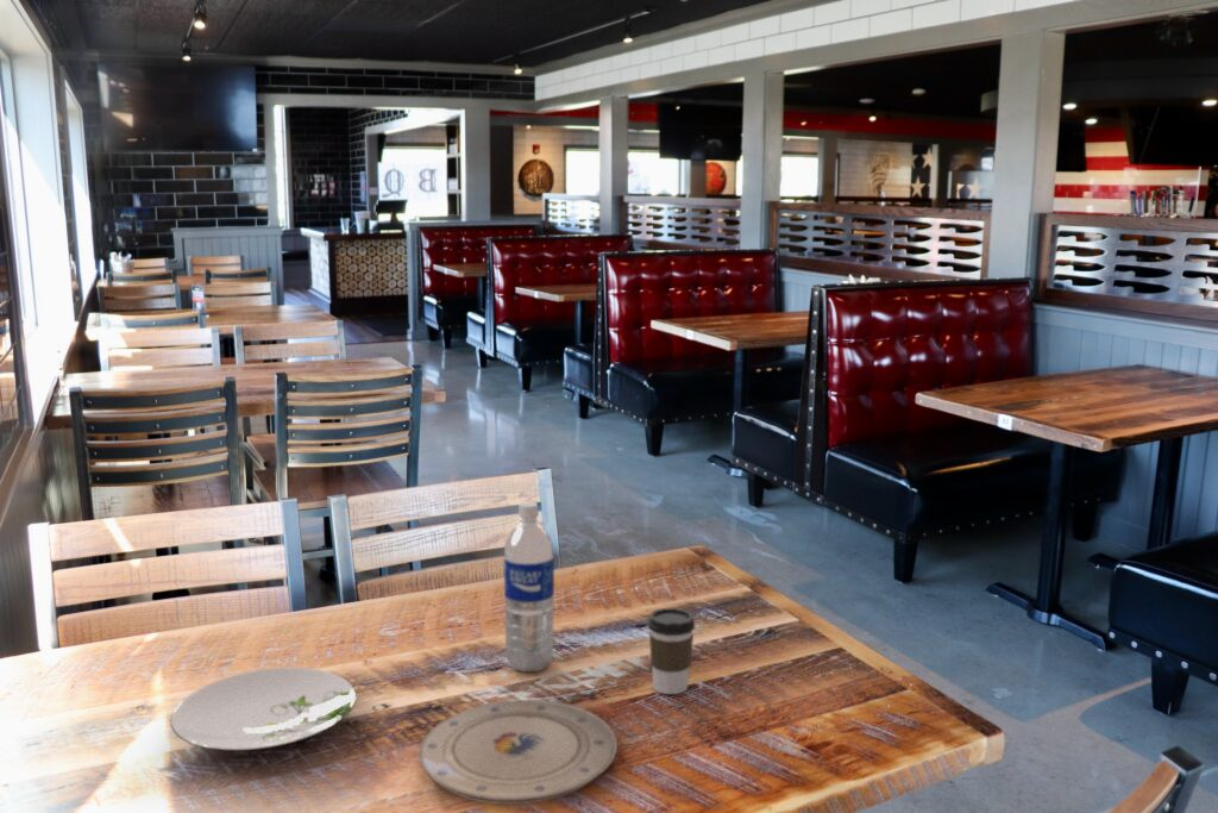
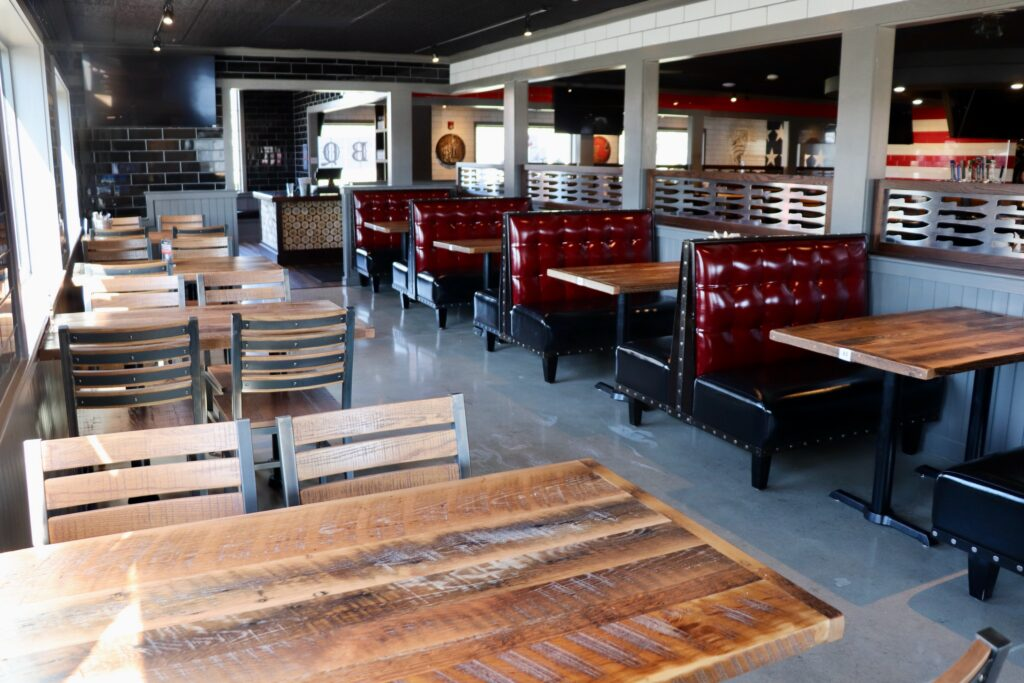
- coffee cup [647,607,696,695]
- plate [417,699,619,806]
- water bottle [503,501,555,674]
- plate [169,667,357,752]
